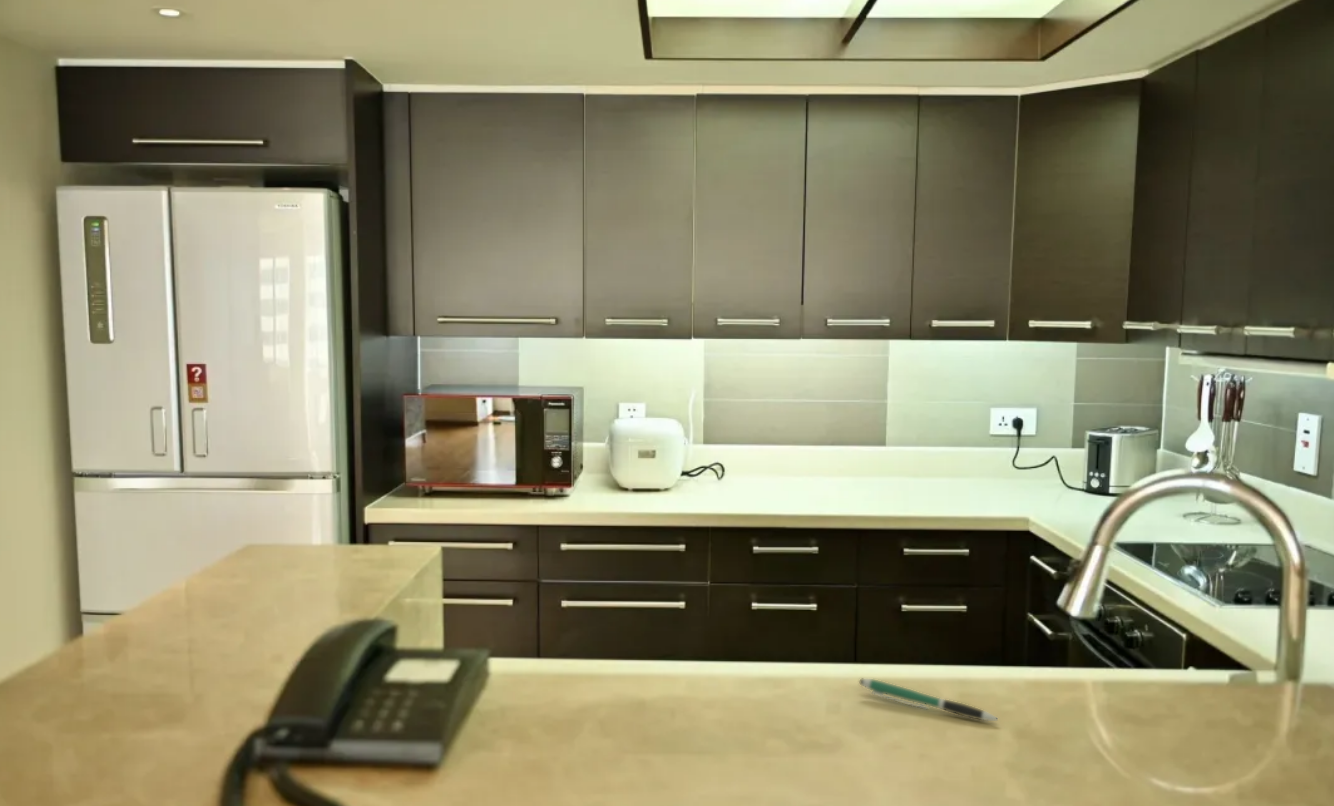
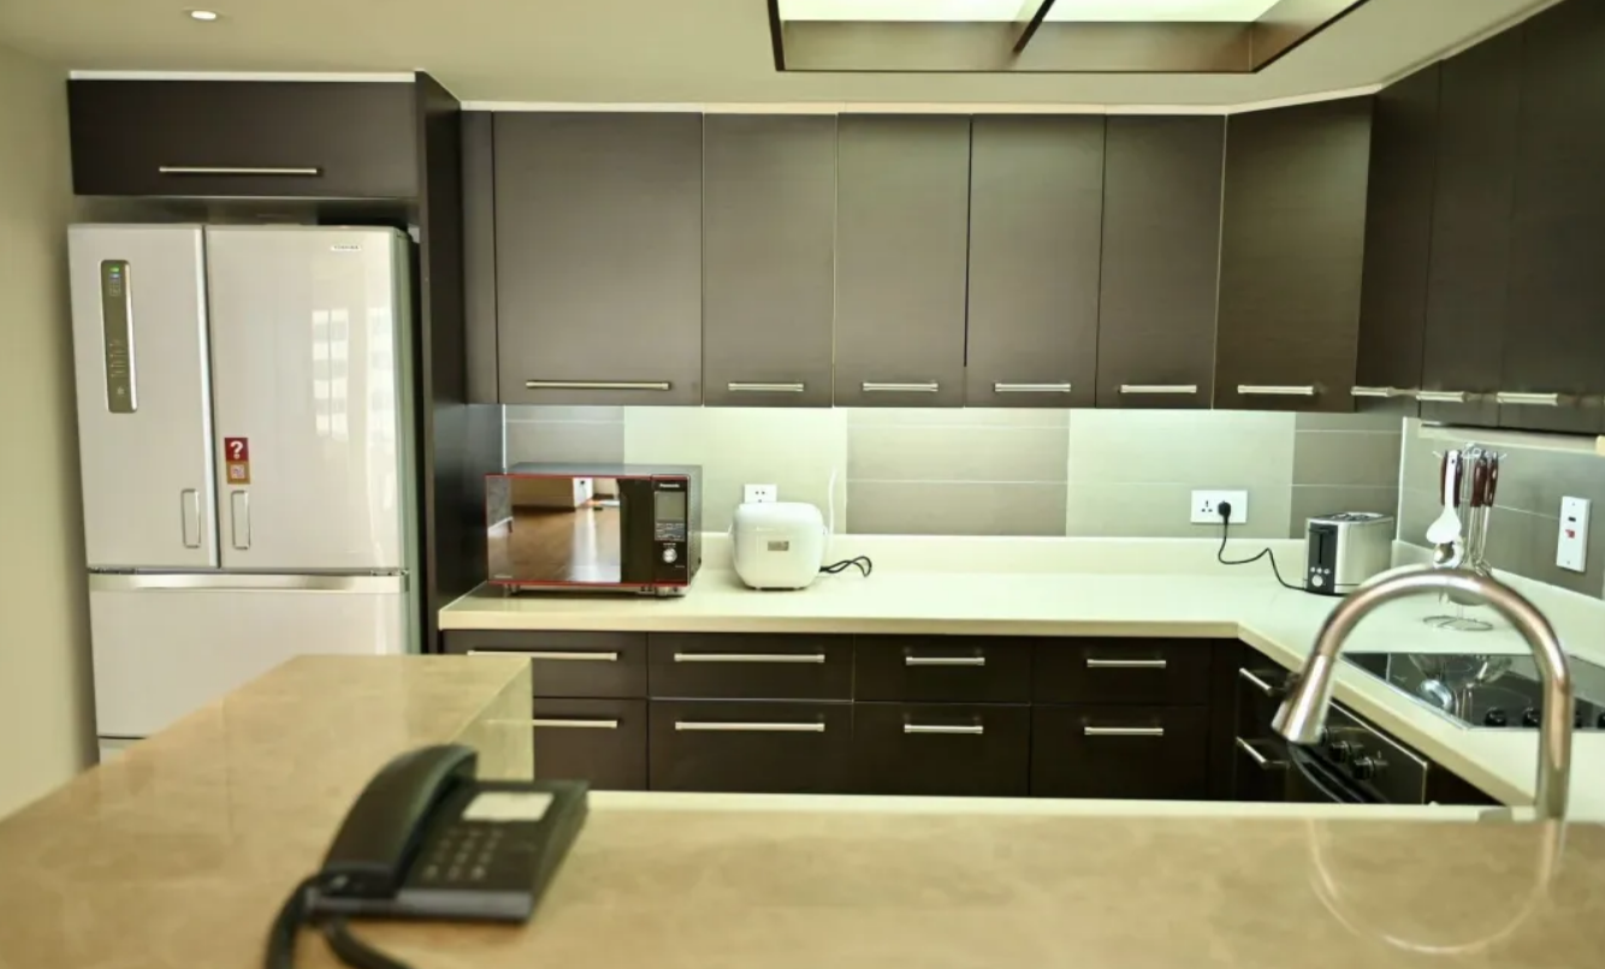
- pen [859,678,999,722]
